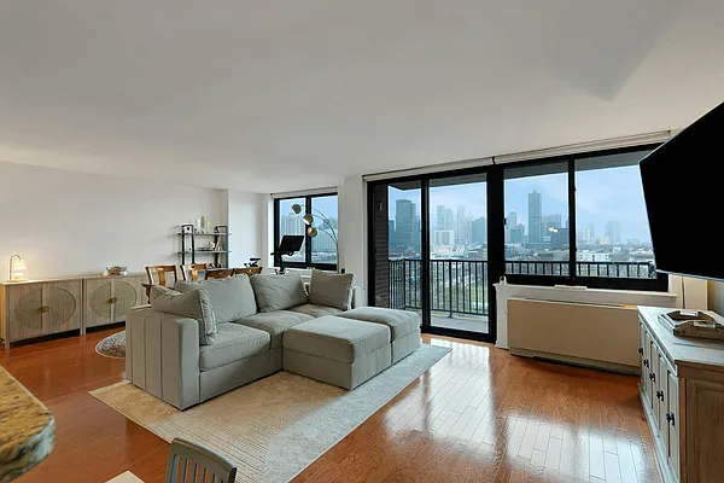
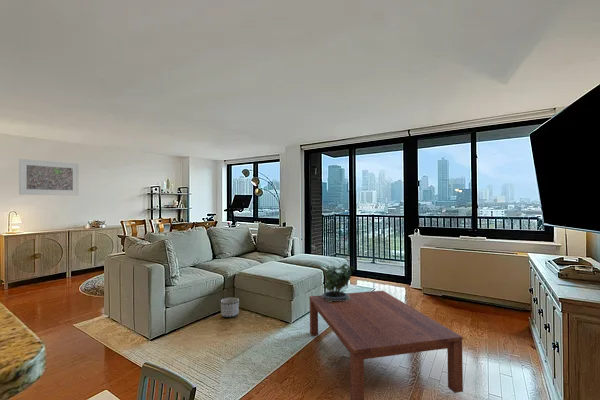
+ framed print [18,158,80,196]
+ planter [220,297,240,318]
+ potted plant [321,260,355,302]
+ coffee table [308,290,464,400]
